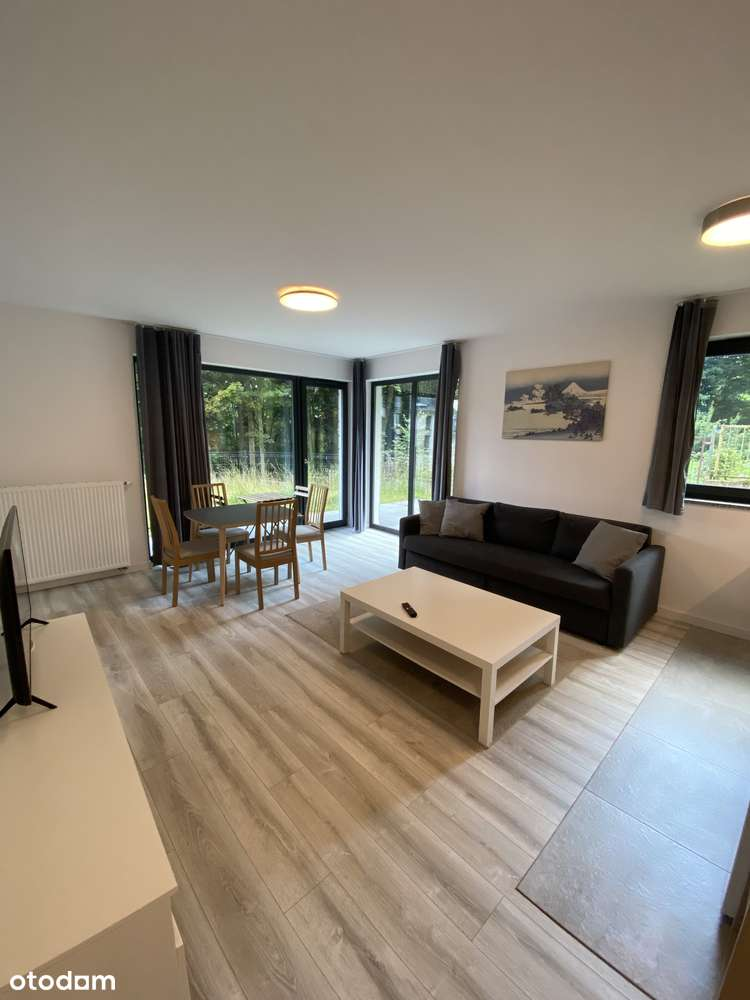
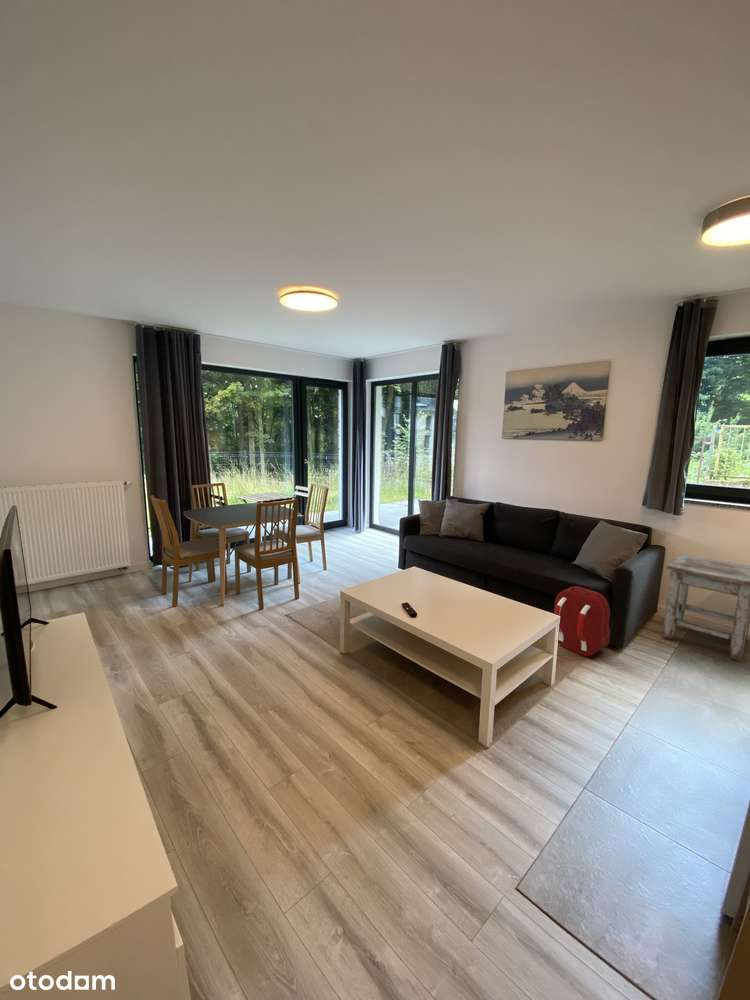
+ stool [661,553,750,662]
+ backpack [553,585,611,657]
